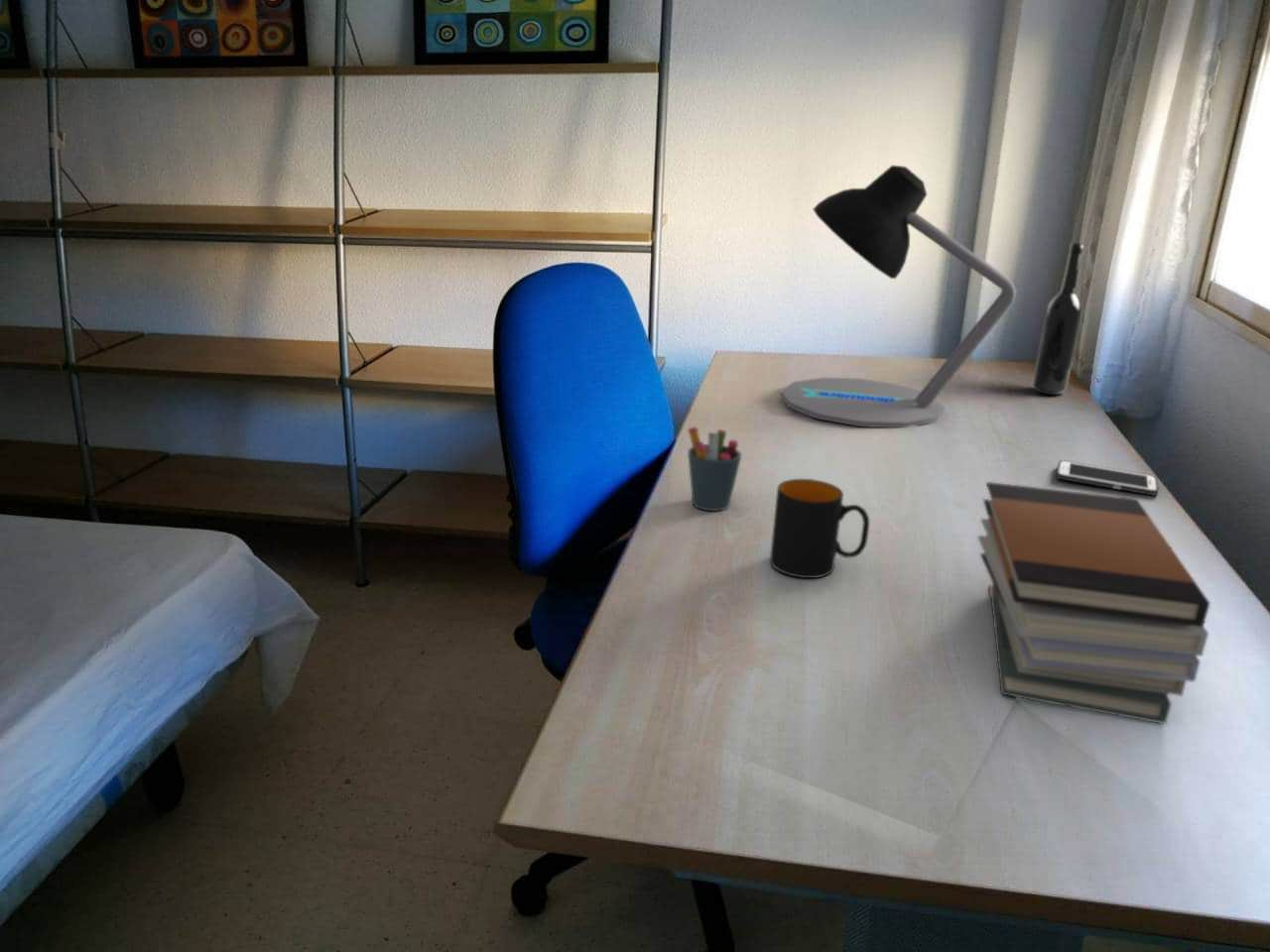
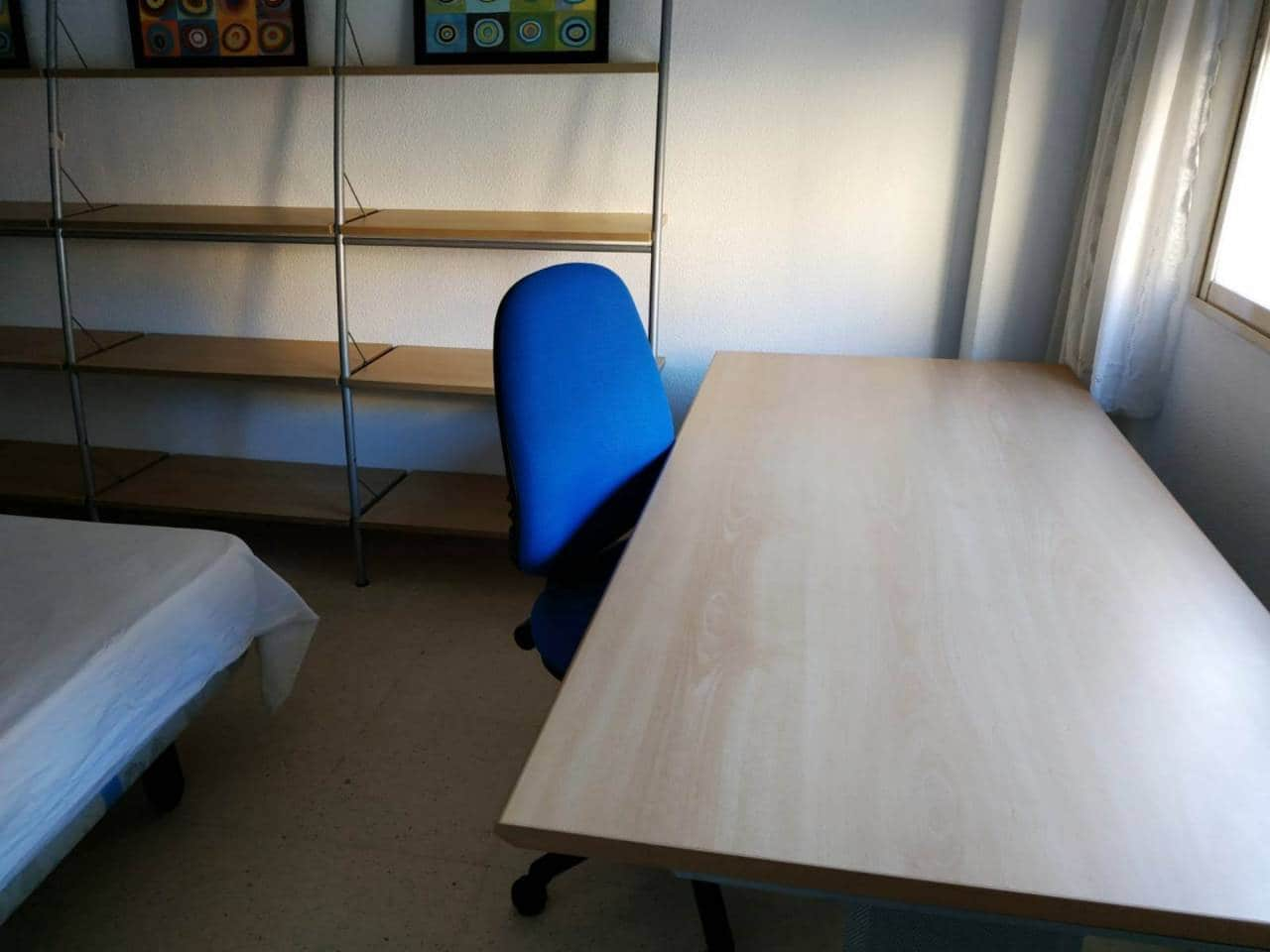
- desk lamp [780,165,1017,428]
- book stack [977,481,1211,725]
- mug [769,478,870,579]
- bottle [1032,242,1084,396]
- pen holder [687,426,742,513]
- cell phone [1056,459,1159,496]
